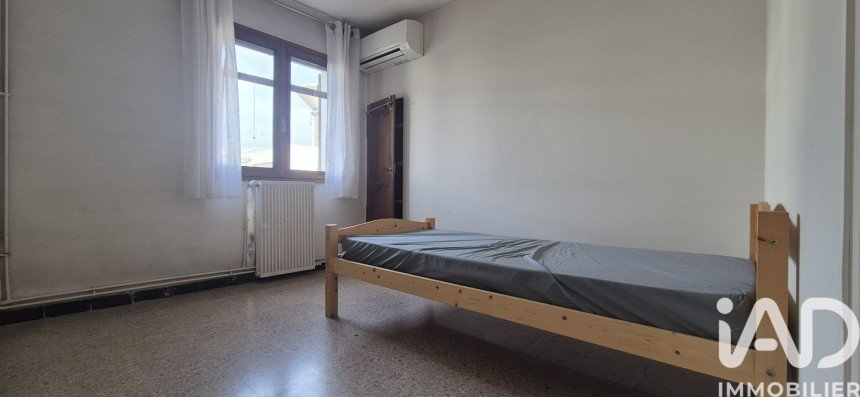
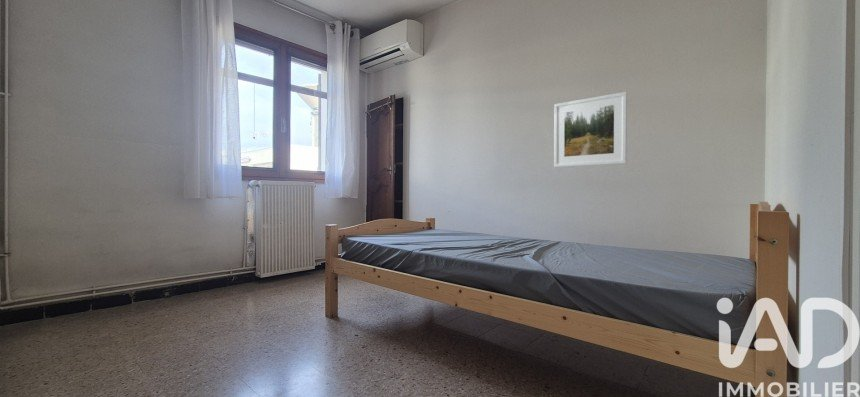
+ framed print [553,91,628,168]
